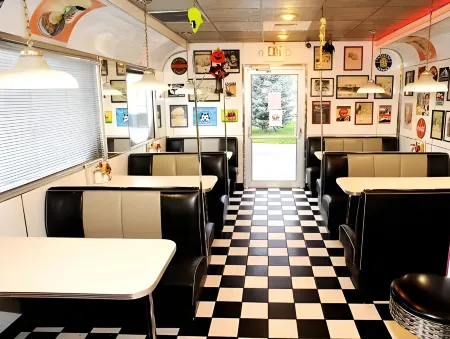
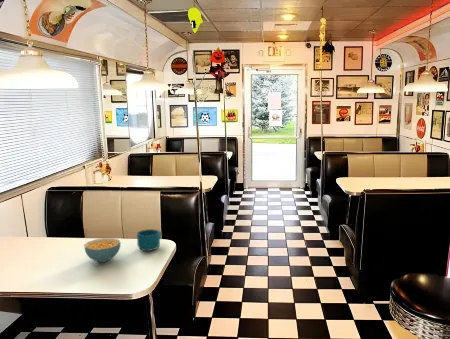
+ cup [136,228,162,252]
+ cereal bowl [83,237,122,263]
